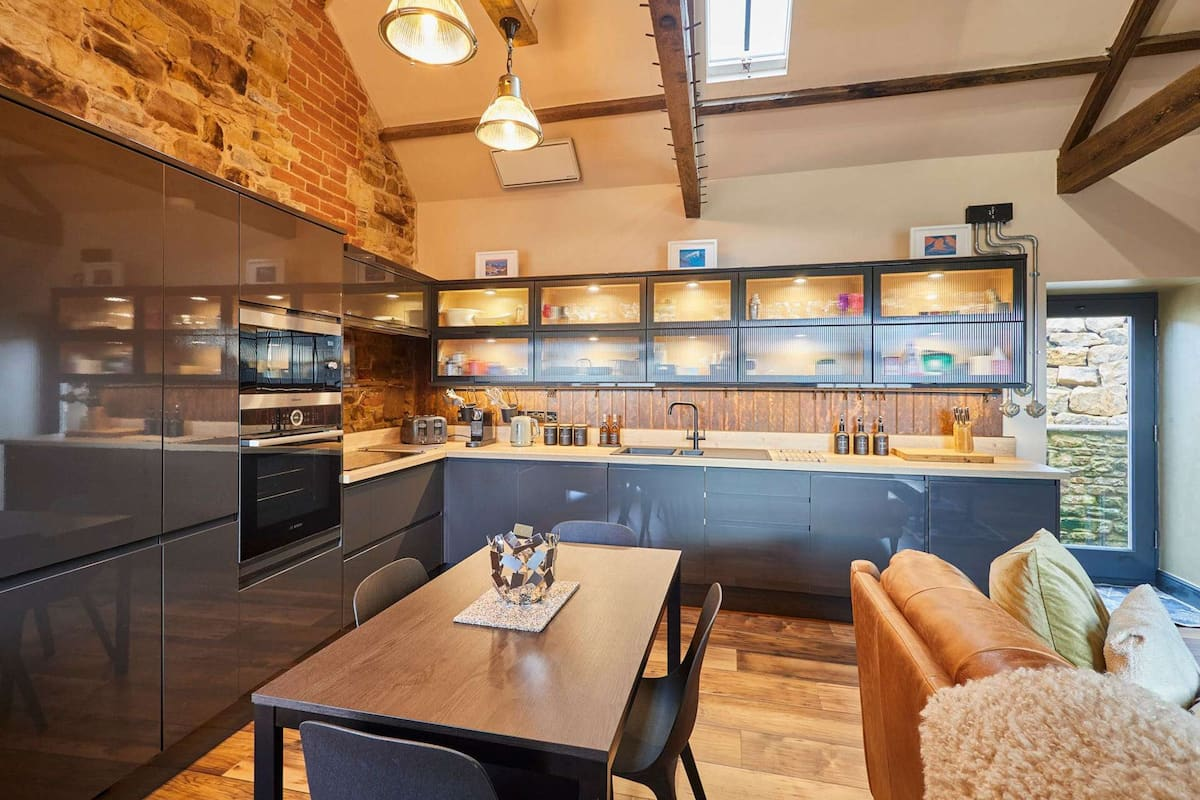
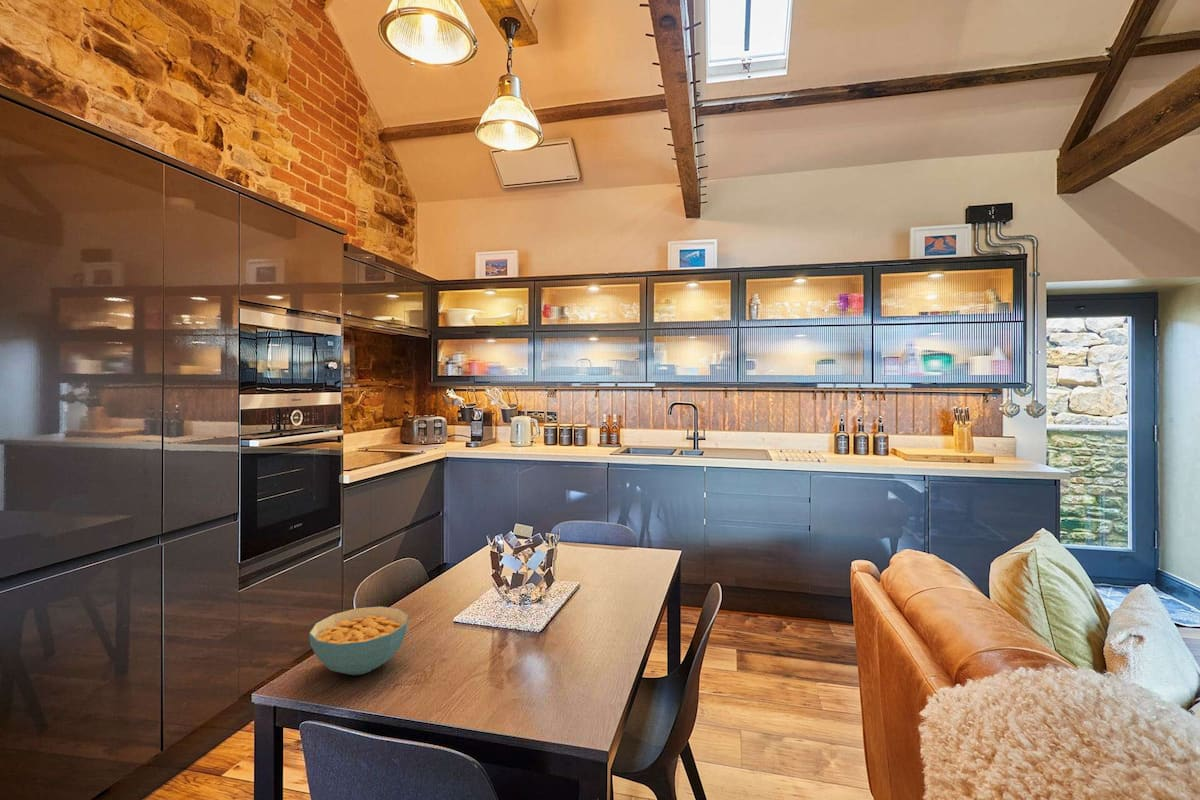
+ cereal bowl [308,605,410,676]
